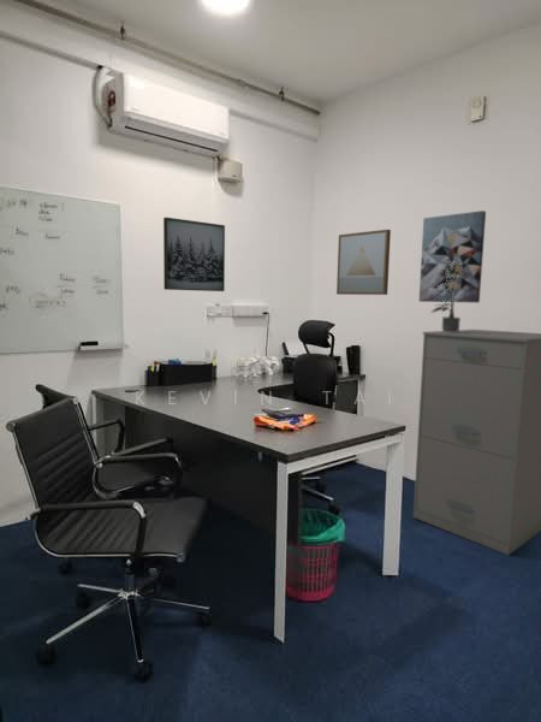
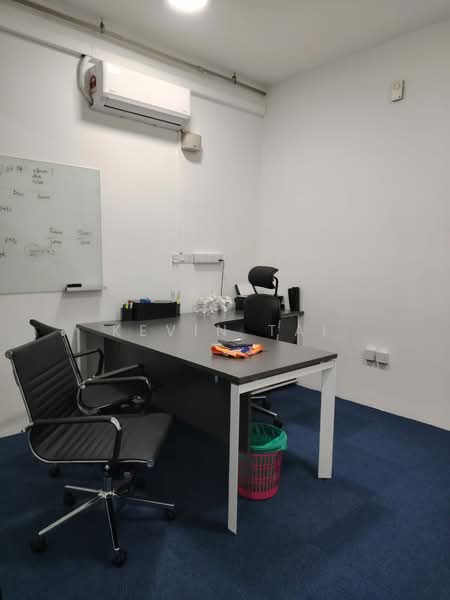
- potted plant [429,258,462,332]
- wall art [162,217,226,292]
- wall art [335,229,392,296]
- filing cabinet [412,329,541,556]
- wall art [418,209,487,303]
